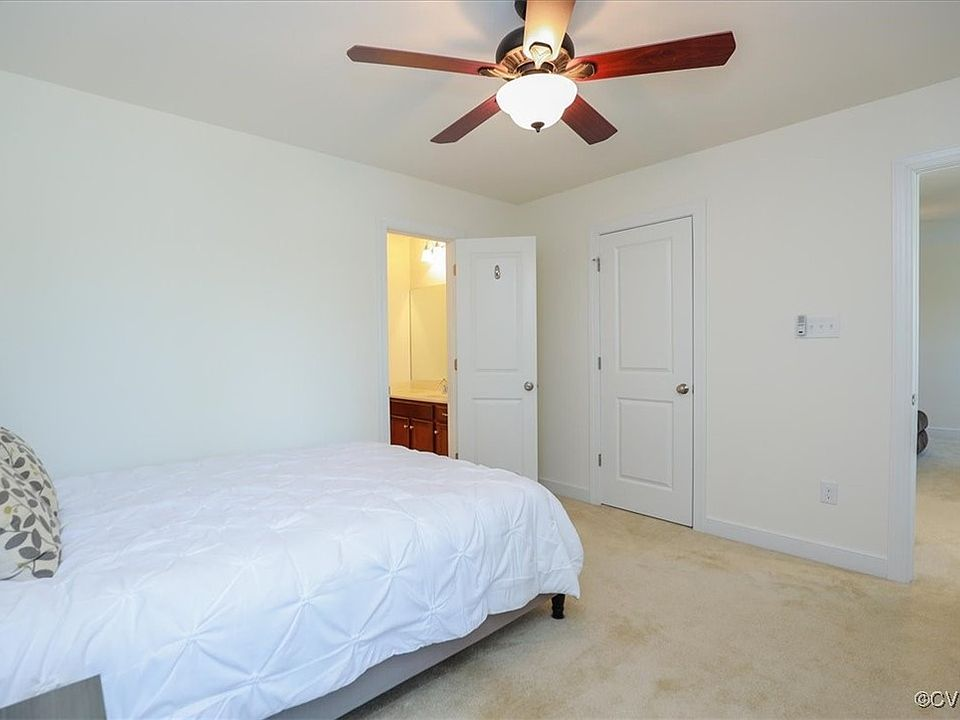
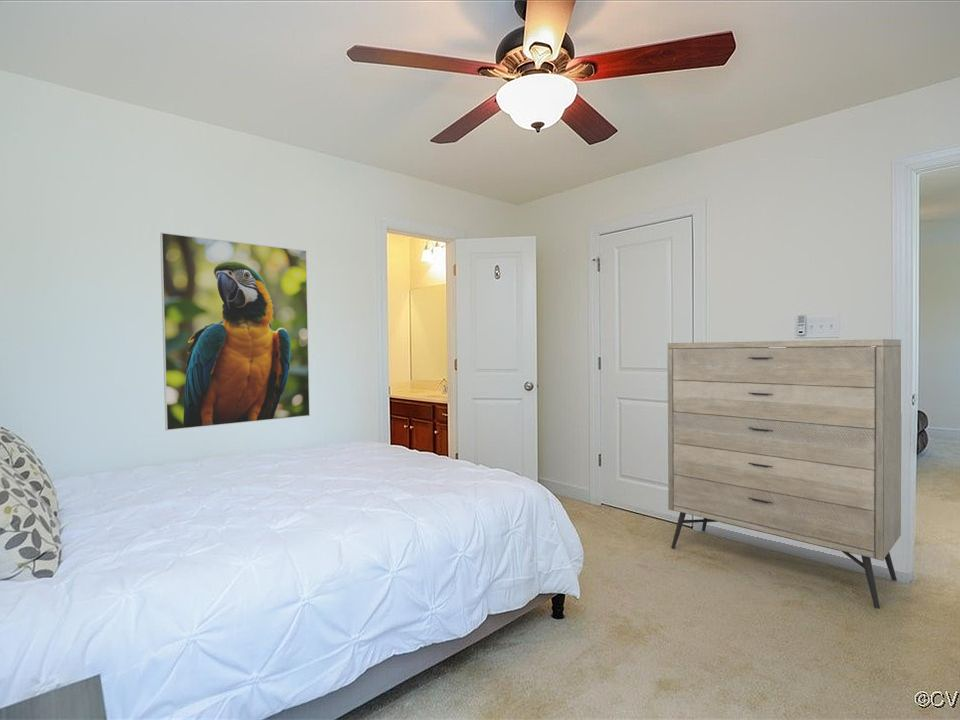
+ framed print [159,232,311,431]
+ dresser [667,338,902,610]
